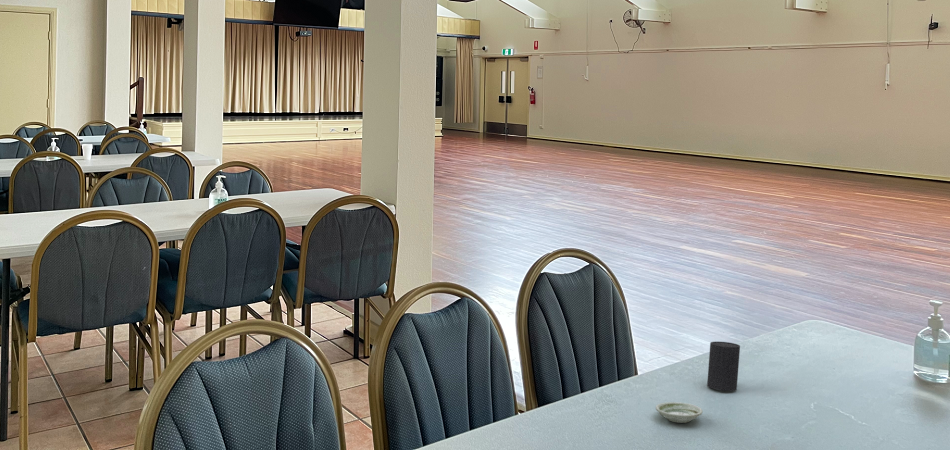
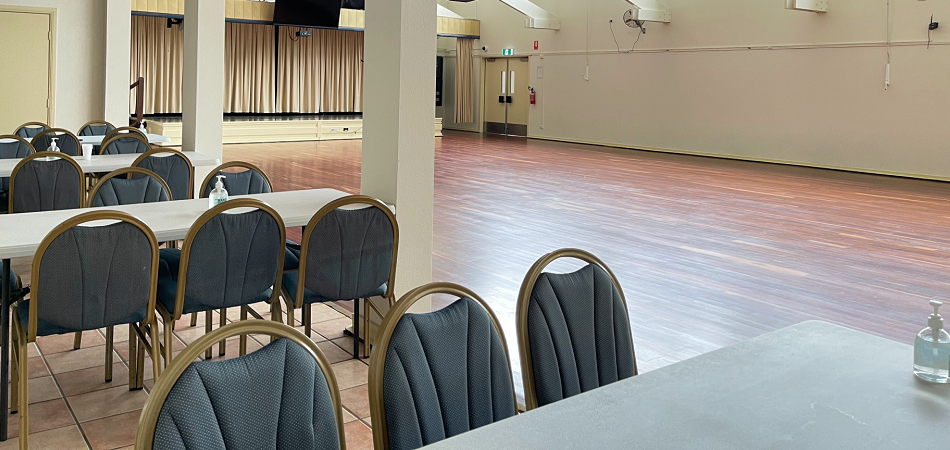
- saucer [655,401,703,424]
- cup [706,341,741,392]
